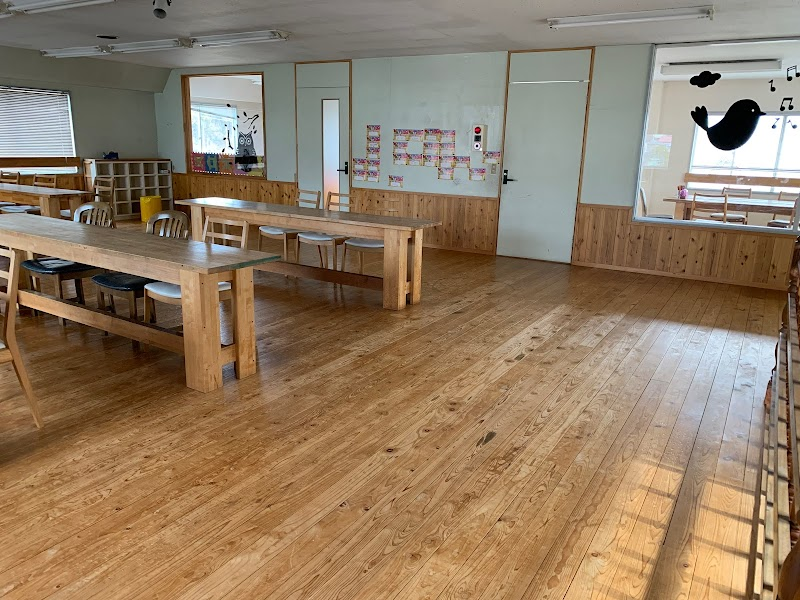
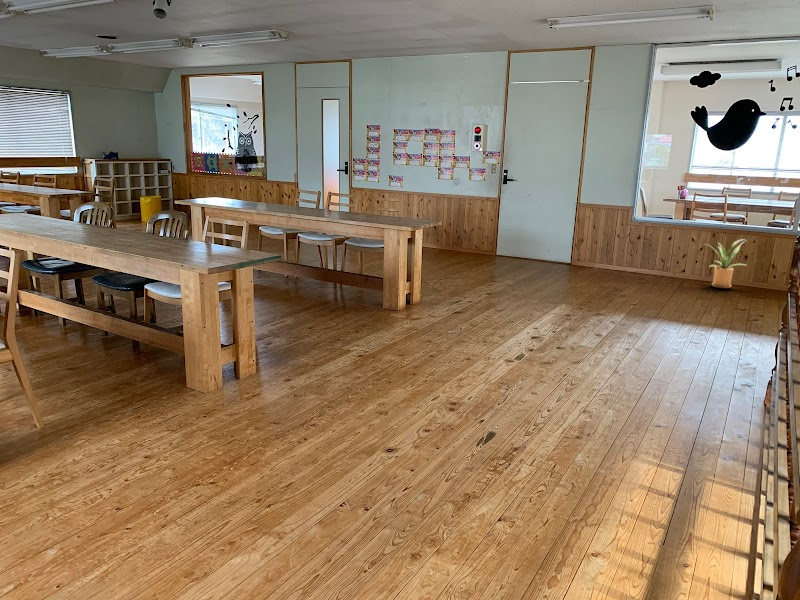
+ house plant [705,238,746,289]
